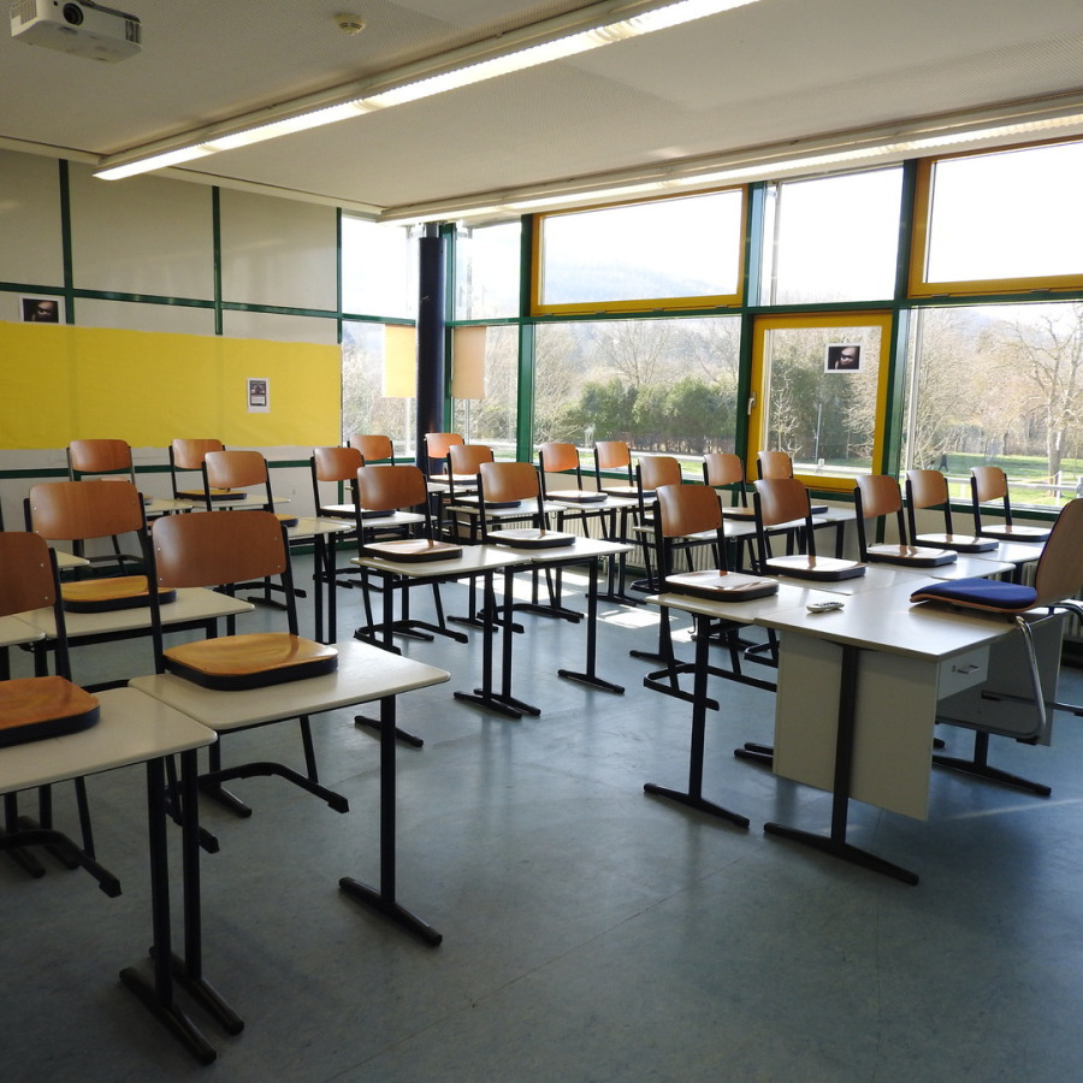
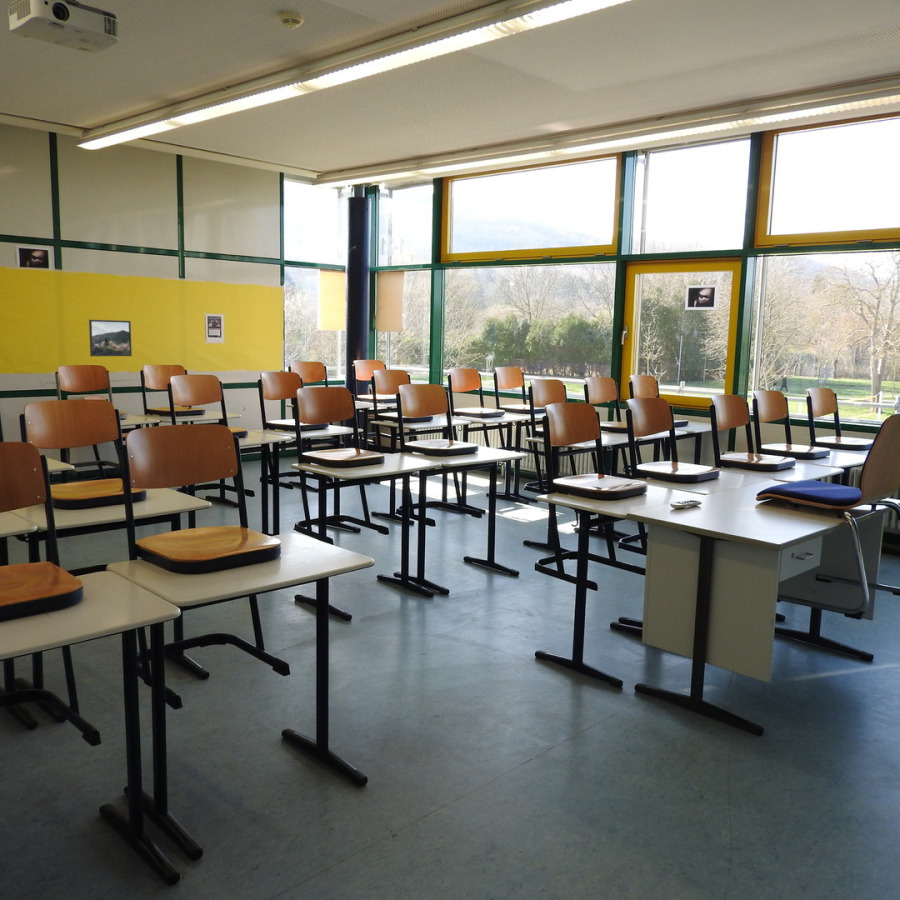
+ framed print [88,319,133,357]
